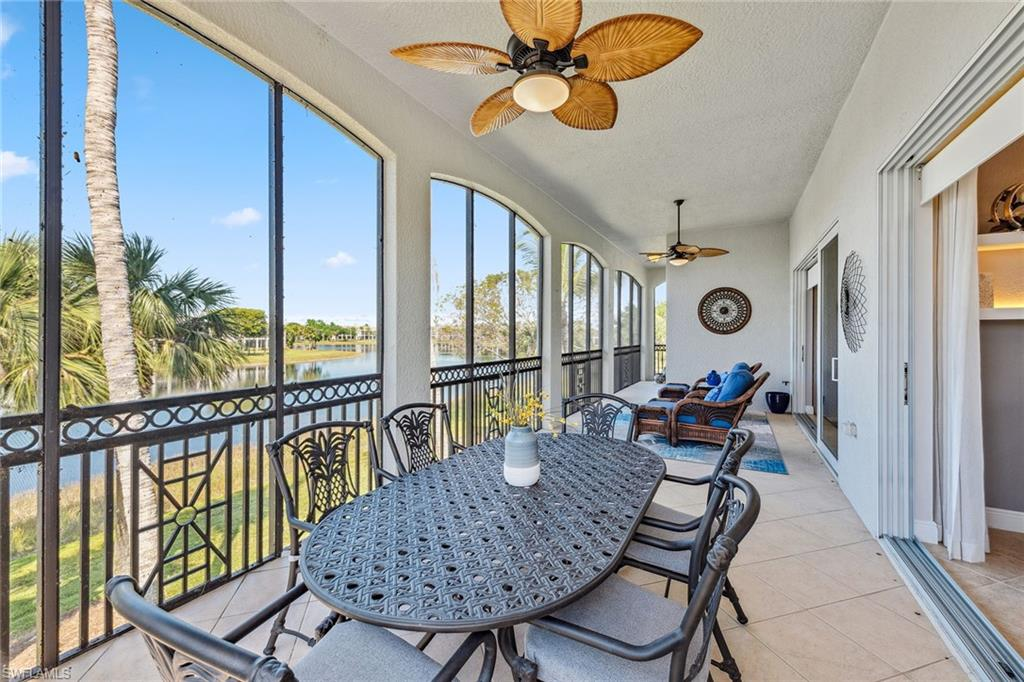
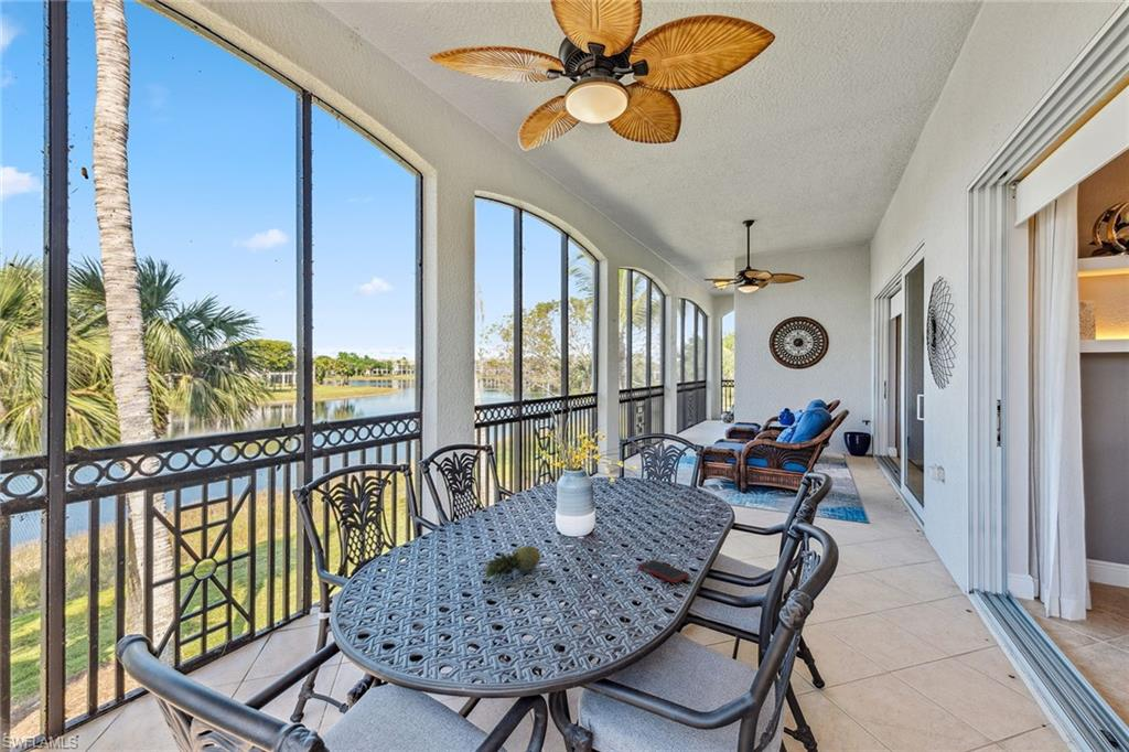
+ fruit [481,545,541,588]
+ cell phone [637,559,690,584]
